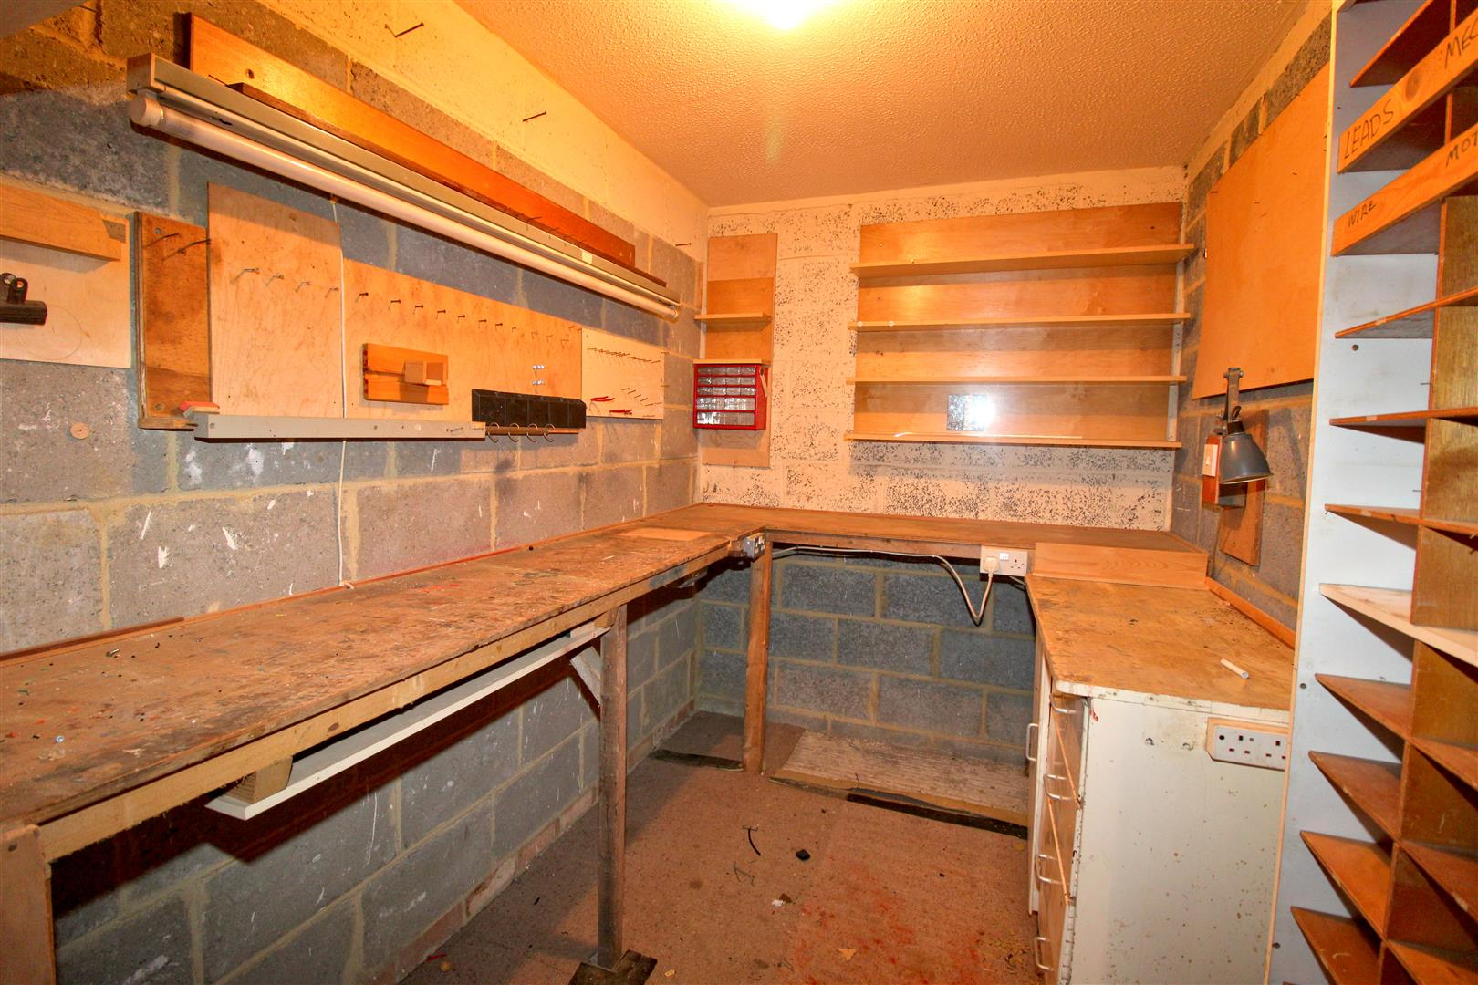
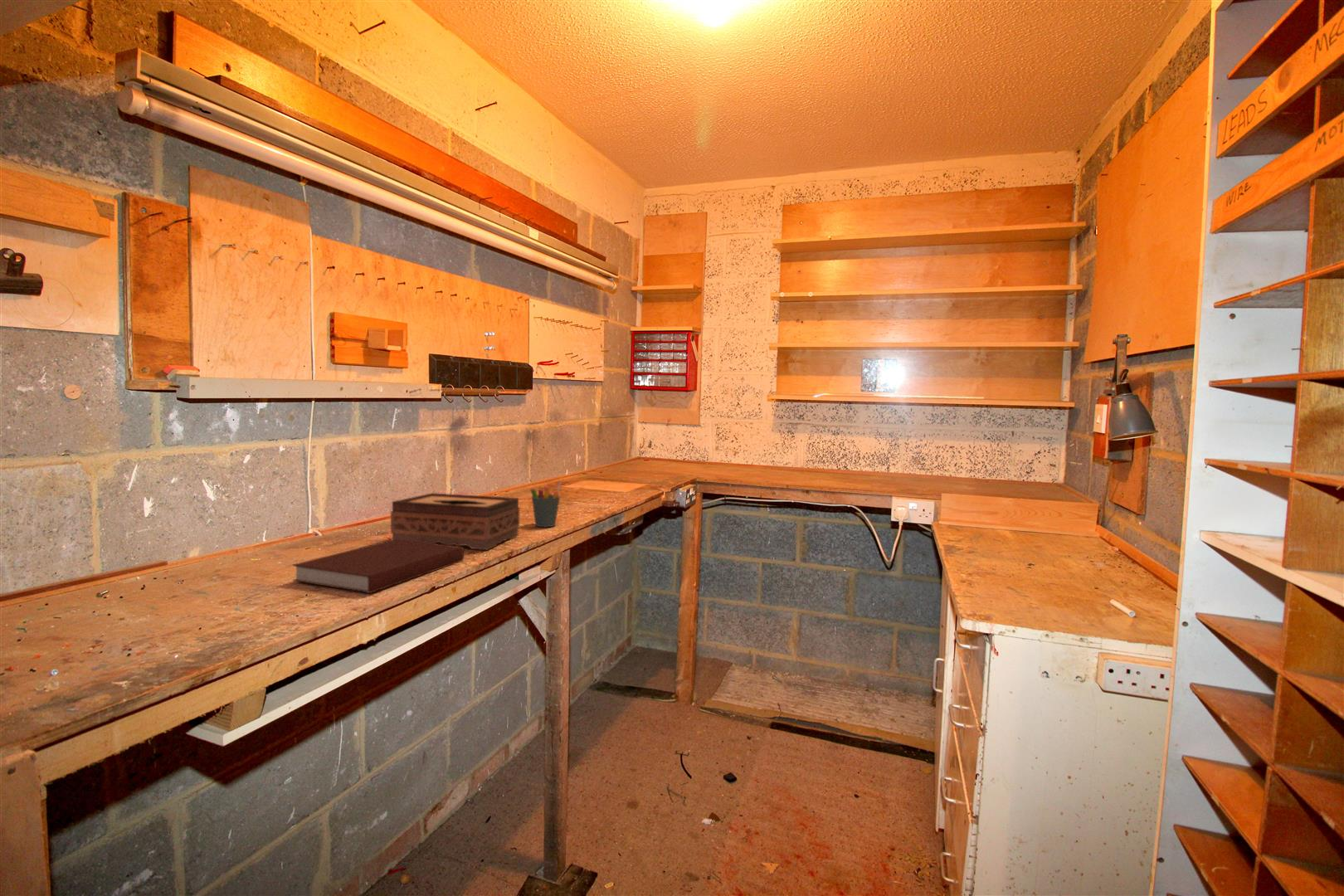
+ pen holder [529,480,562,528]
+ notebook [291,539,465,594]
+ tissue box [390,492,520,551]
